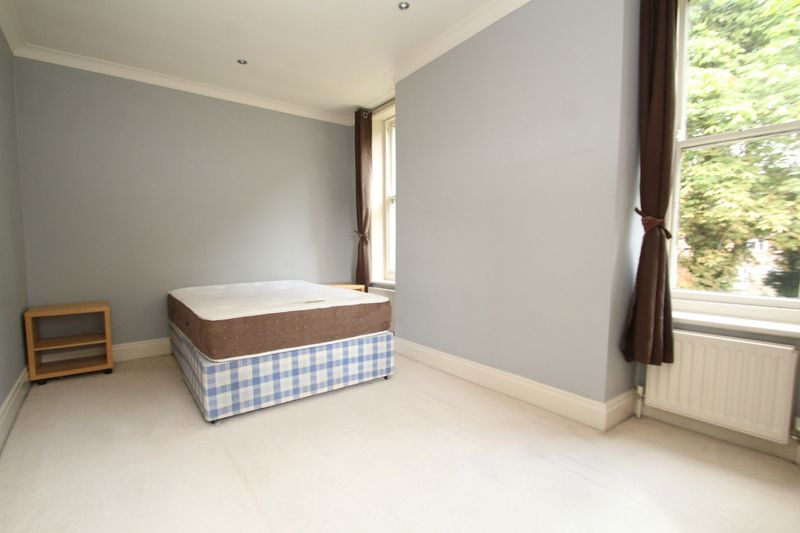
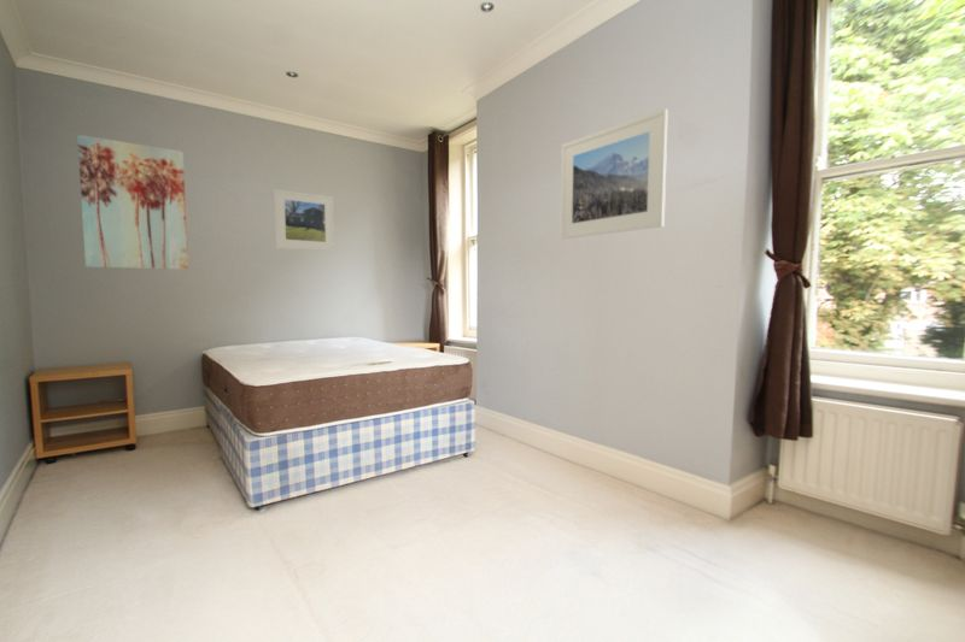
+ wall art [76,134,189,271]
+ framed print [273,188,335,252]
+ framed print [560,107,669,241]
